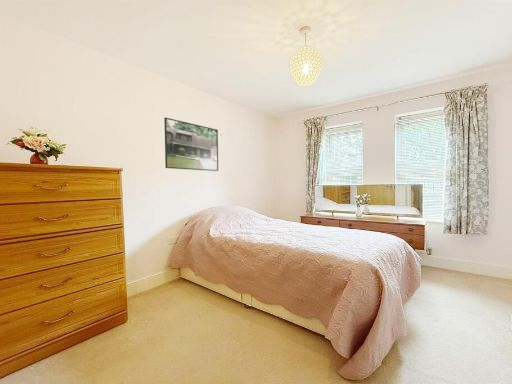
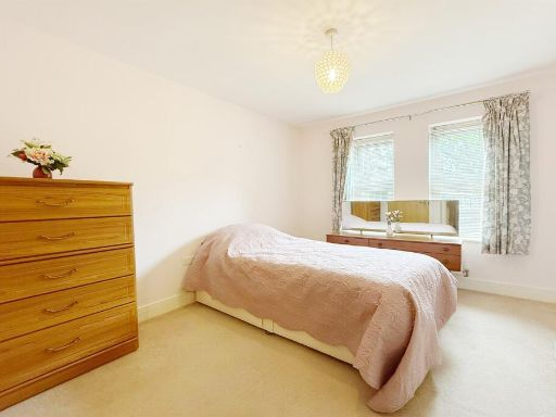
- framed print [163,116,219,172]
